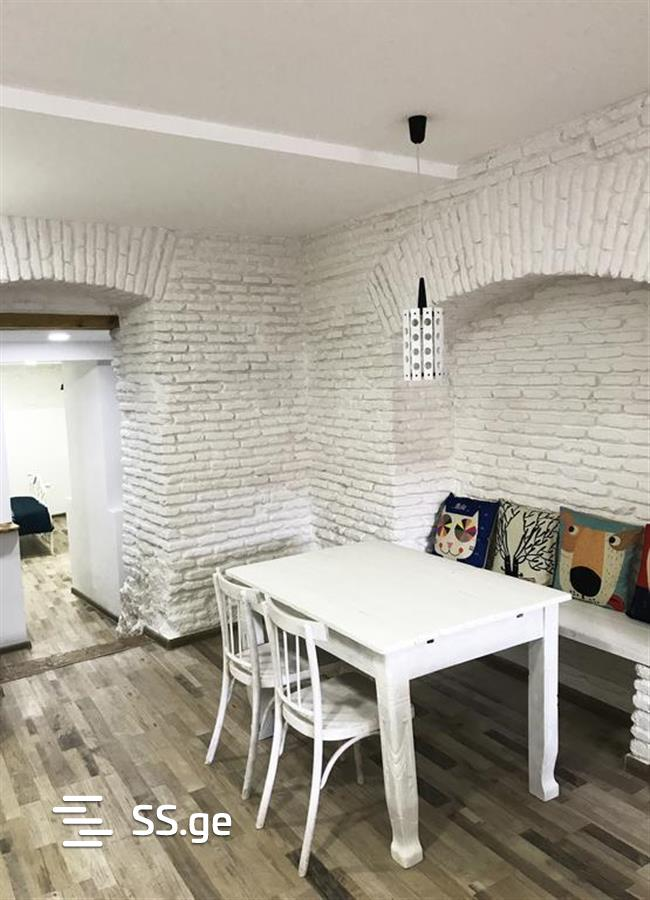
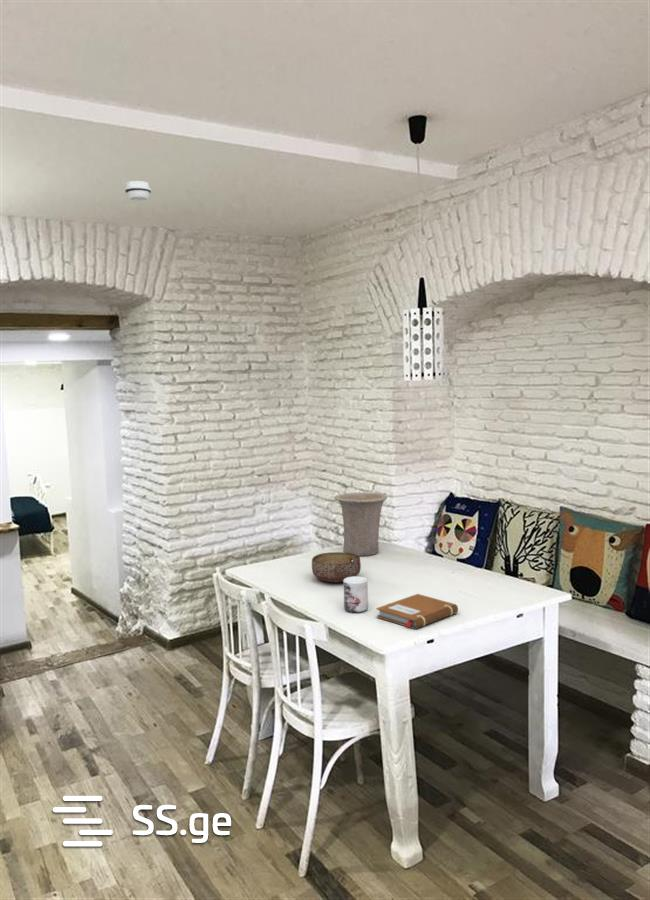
+ smoke detector [124,180,152,202]
+ mug [342,576,369,613]
+ bowl [311,551,362,583]
+ vase [334,491,388,557]
+ notebook [375,593,459,630]
